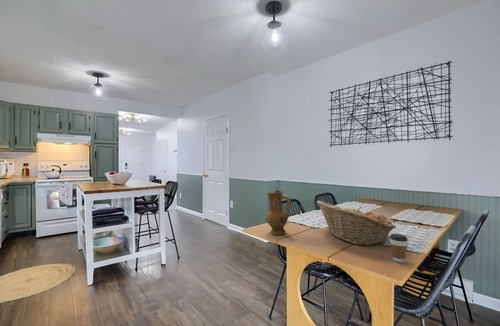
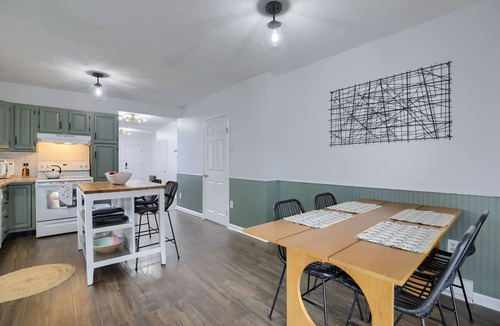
- fruit basket [316,200,397,247]
- coffee cup [389,233,409,263]
- ceramic jug [266,190,292,236]
